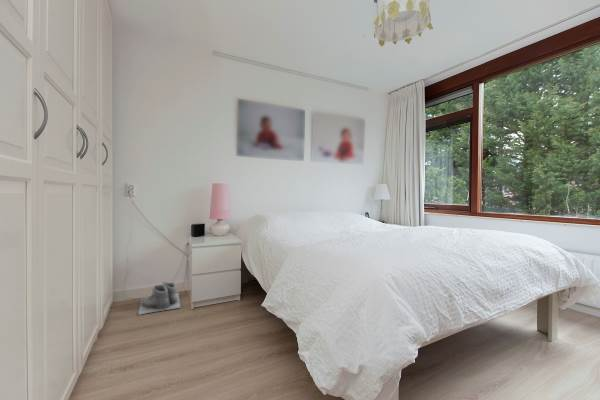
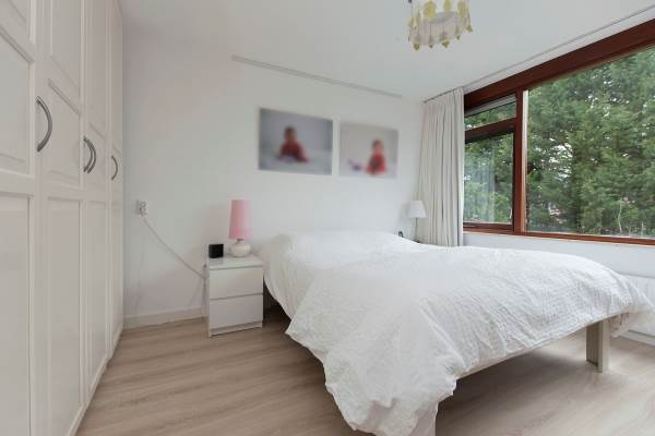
- boots [137,280,182,316]
